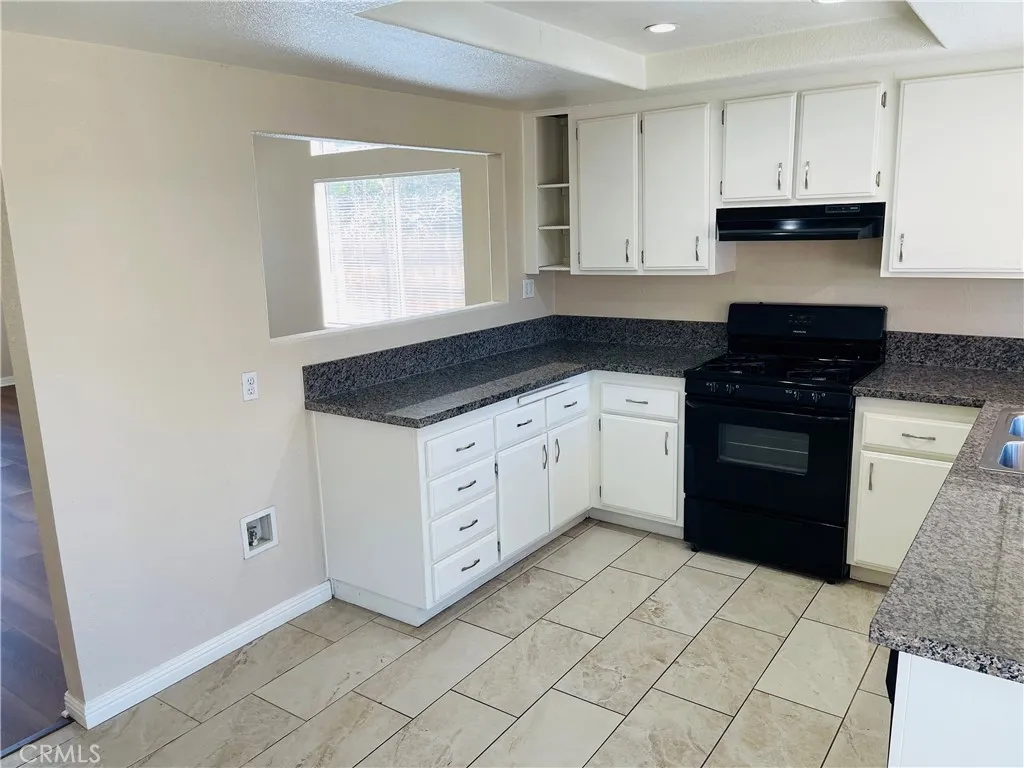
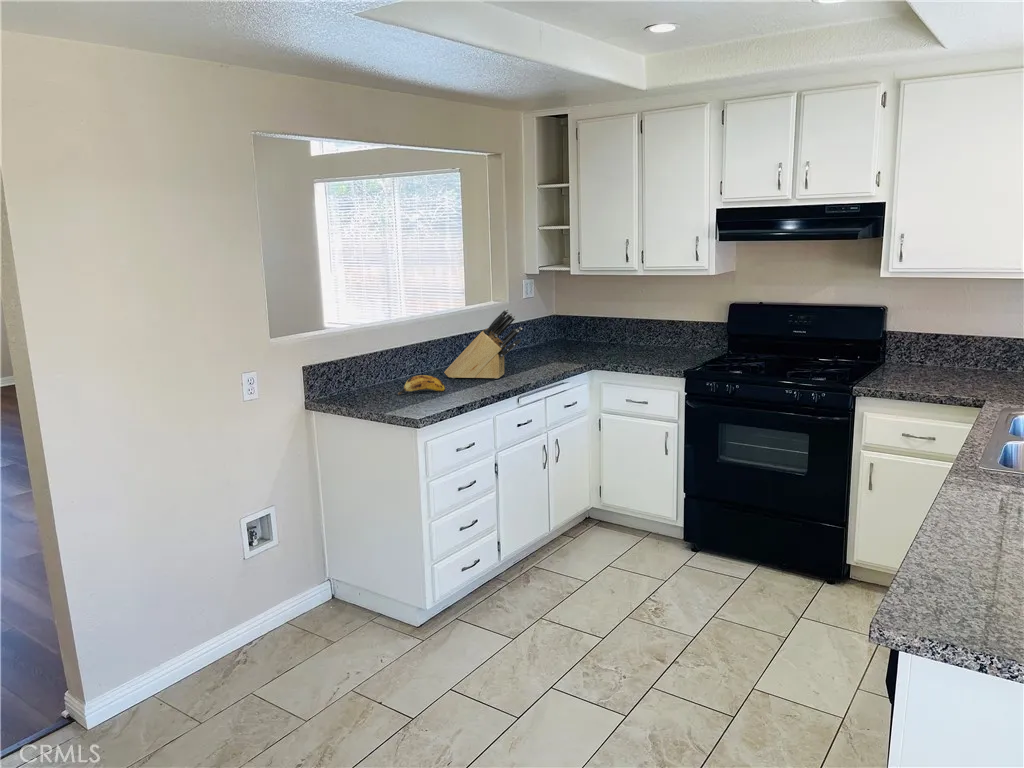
+ knife block [443,308,523,380]
+ banana [397,374,446,396]
